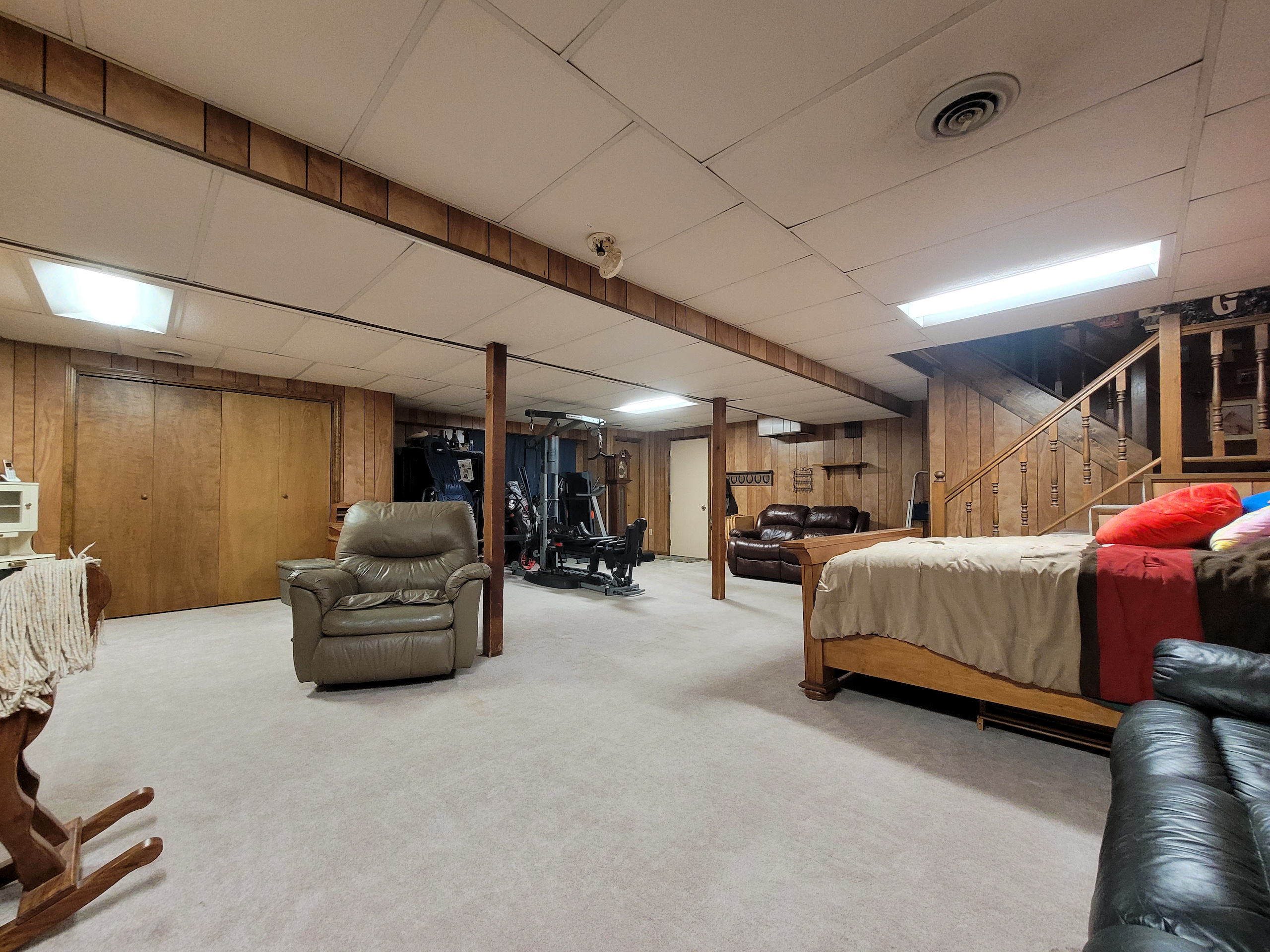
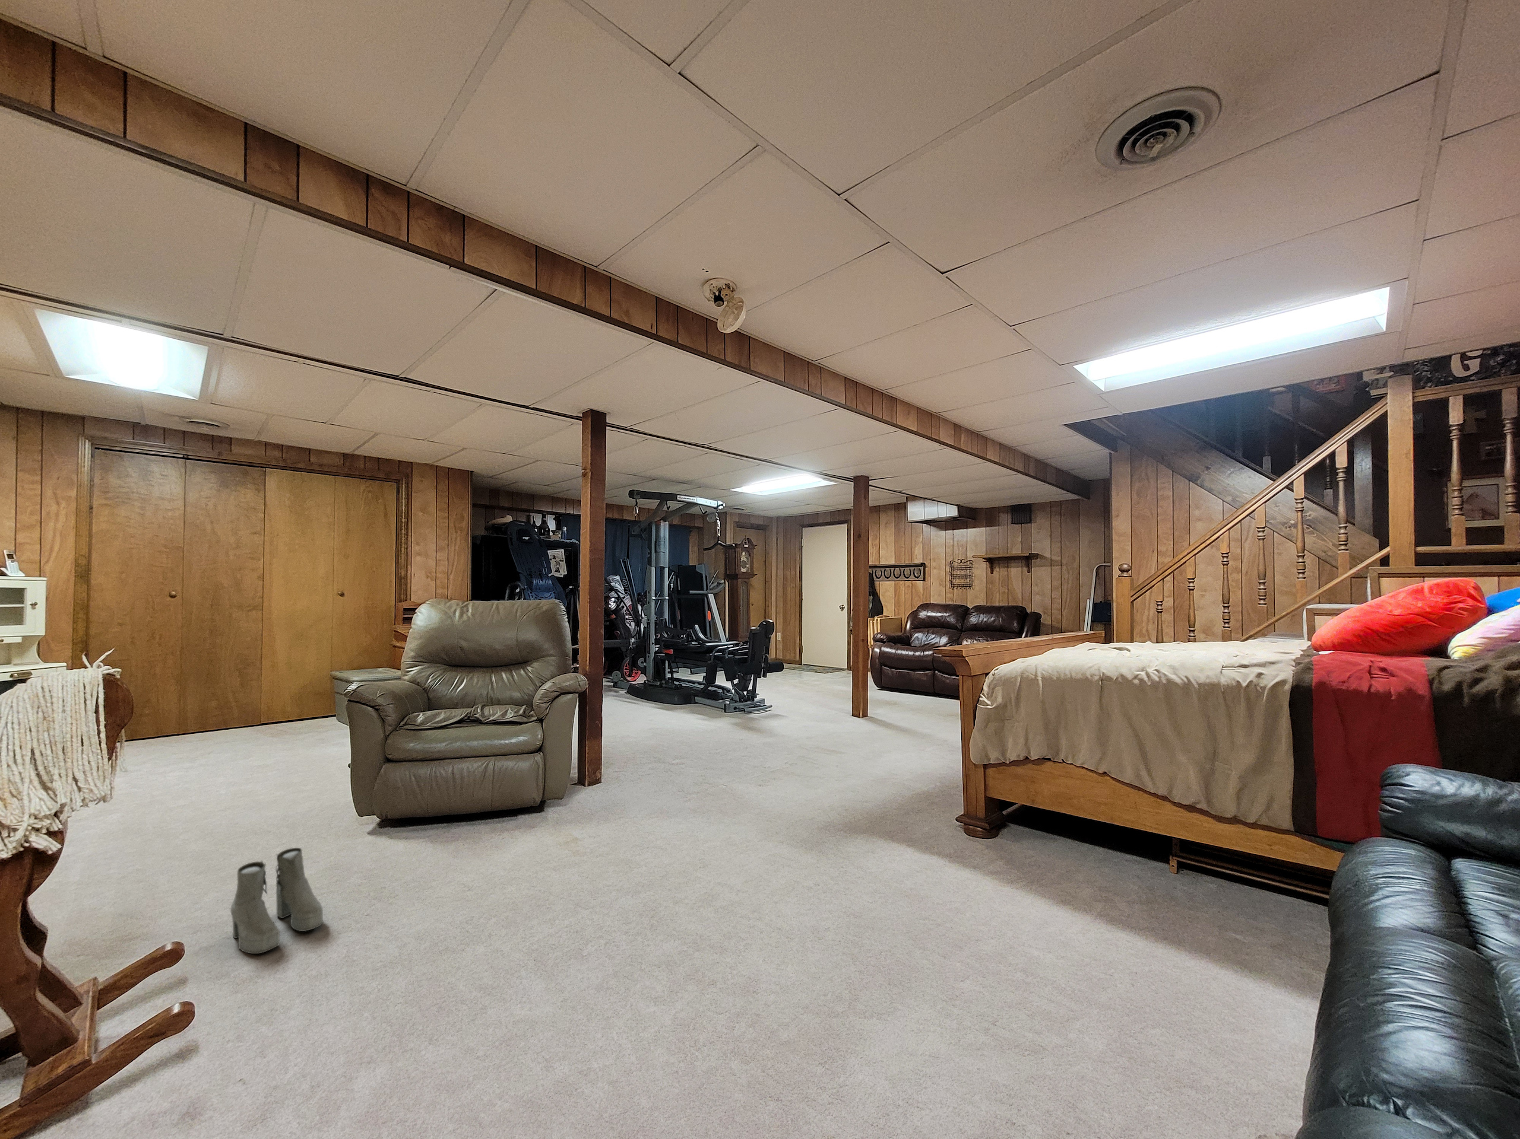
+ boots [230,847,324,955]
